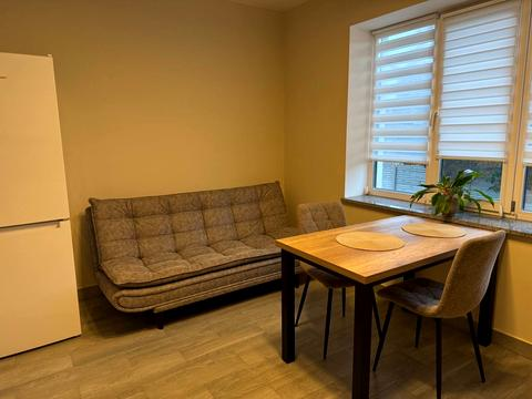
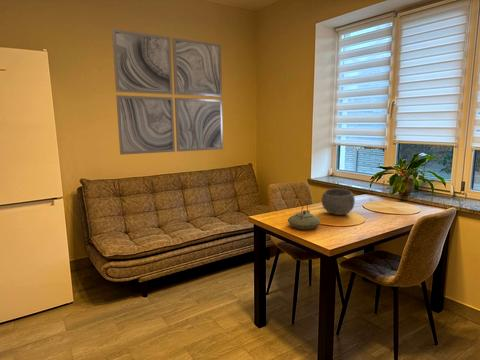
+ wall art [111,28,224,156]
+ bowl [321,187,356,216]
+ teapot [287,201,321,230]
